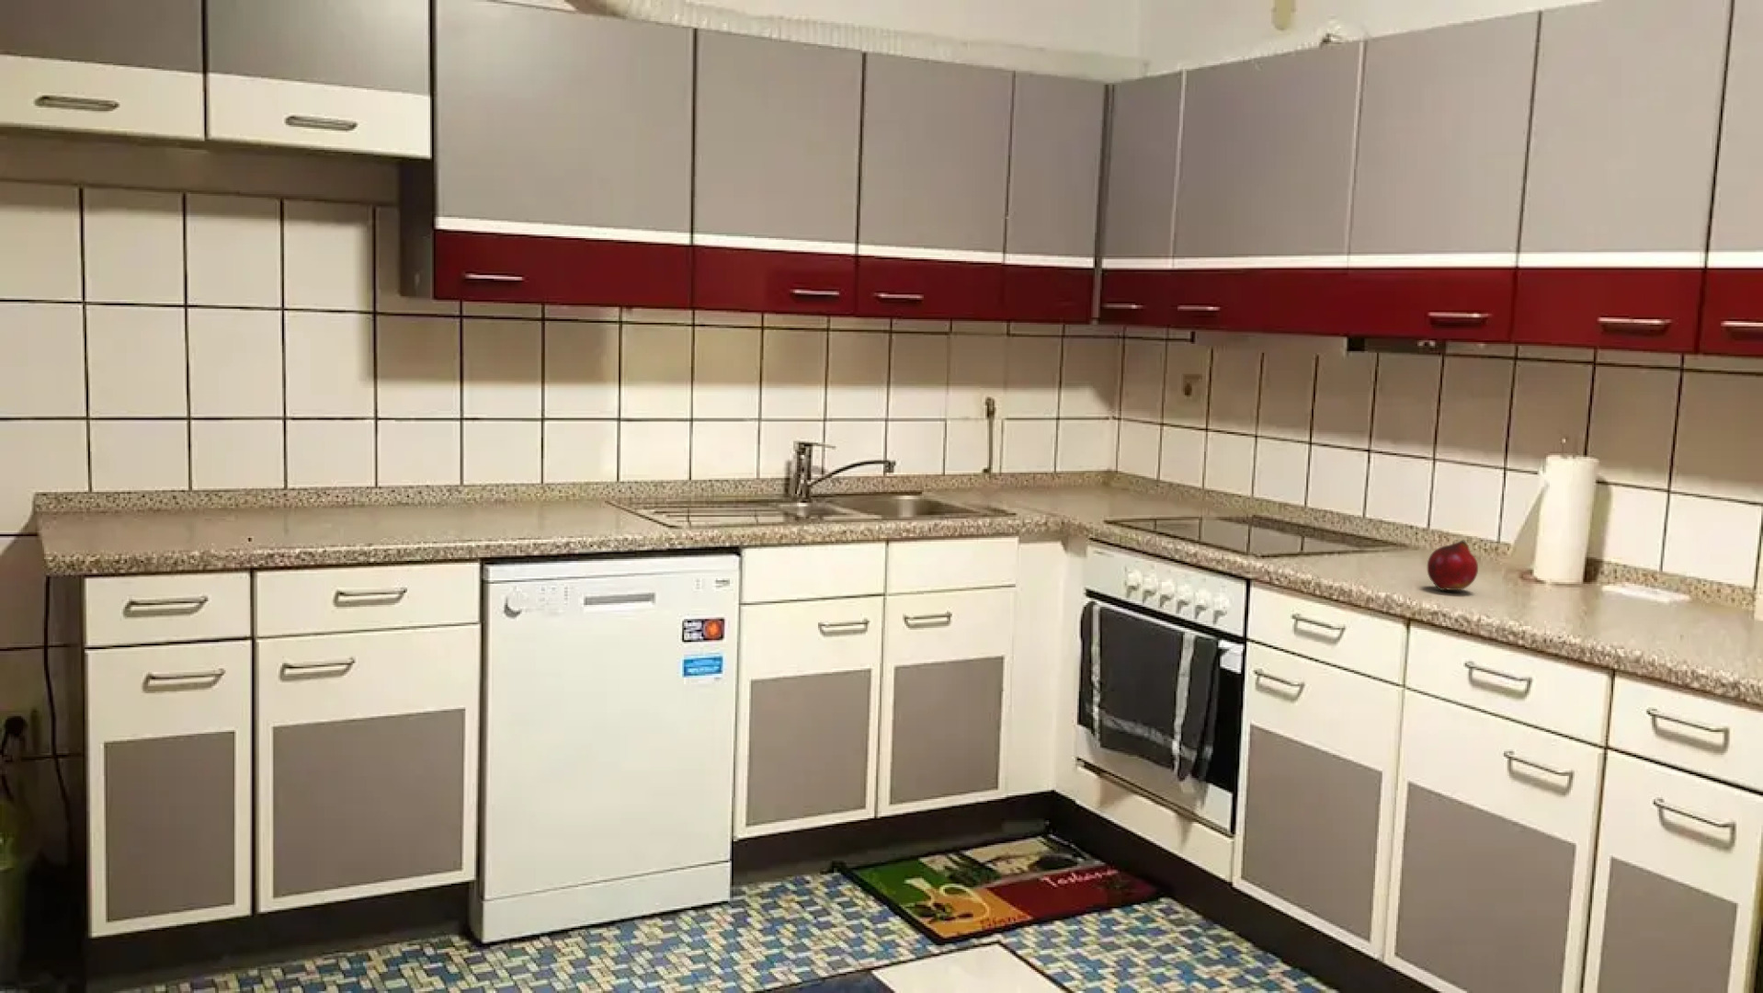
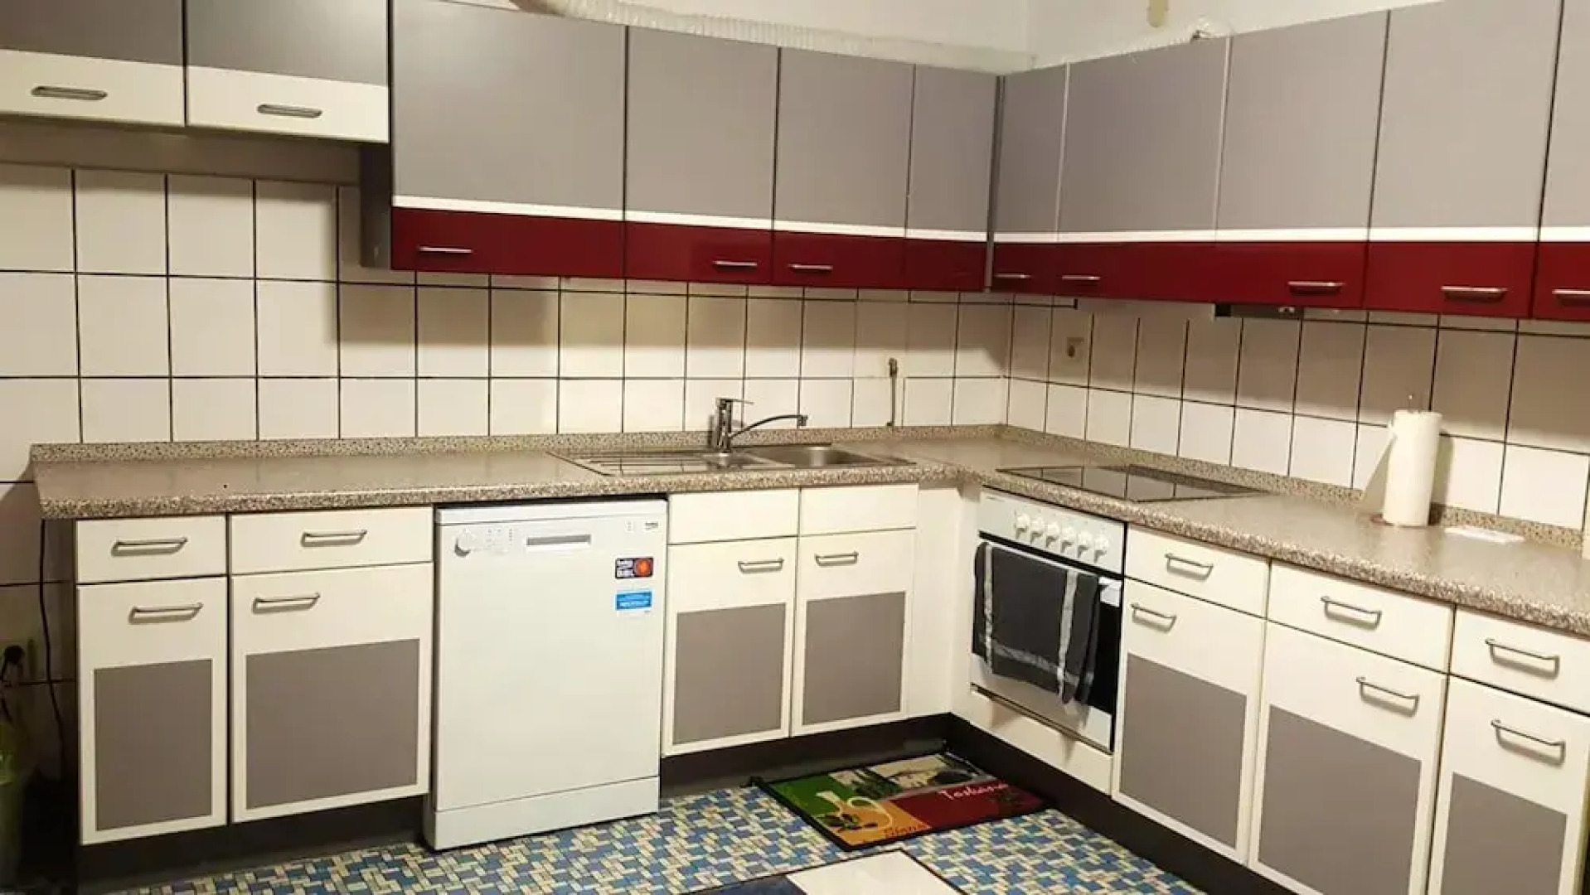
- fruit [1426,540,1478,591]
